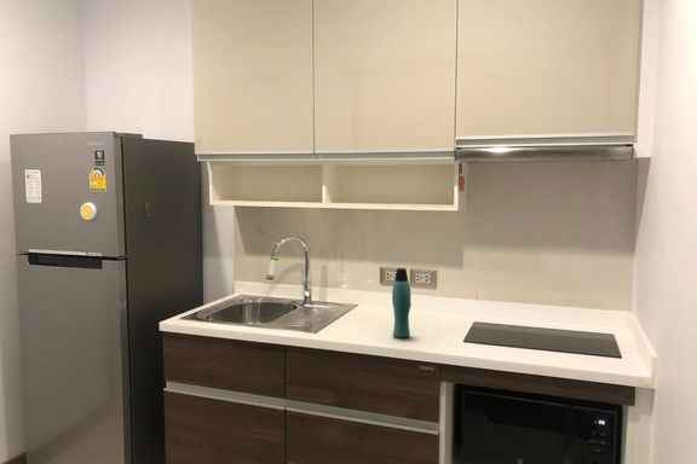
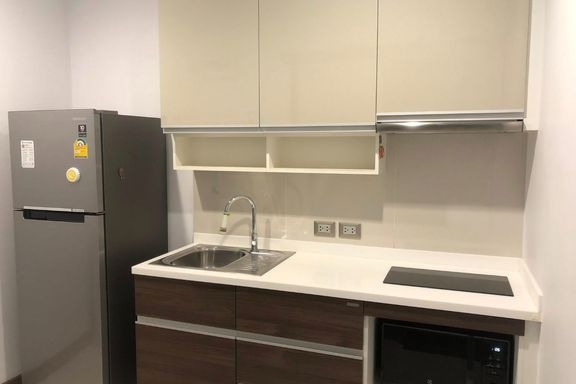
- bottle [391,267,413,338]
